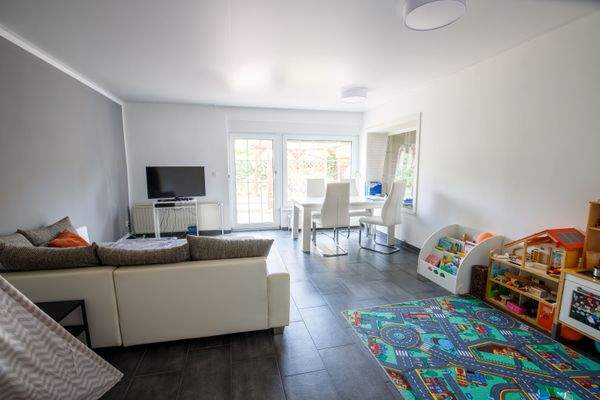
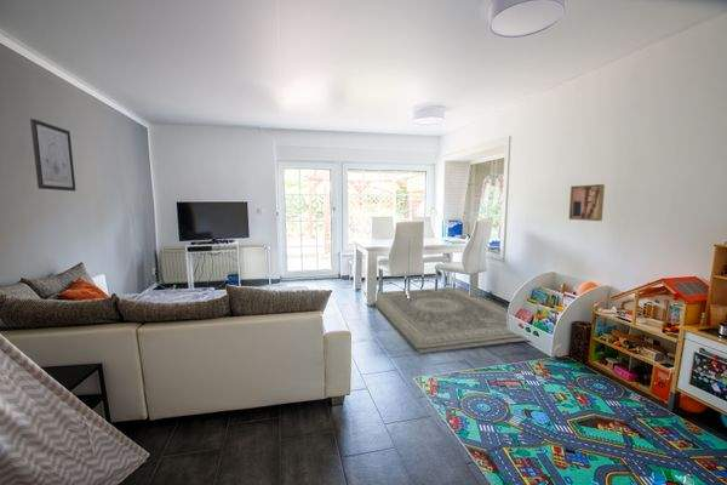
+ wall art [29,118,78,192]
+ wall art [568,183,606,222]
+ rug [364,286,529,354]
